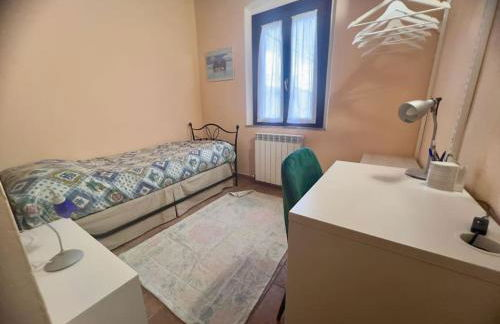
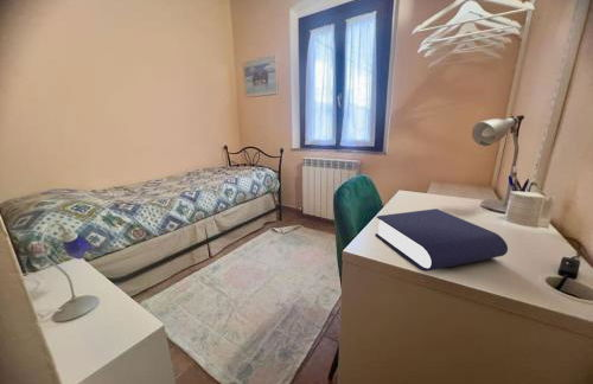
+ book [374,207,509,273]
